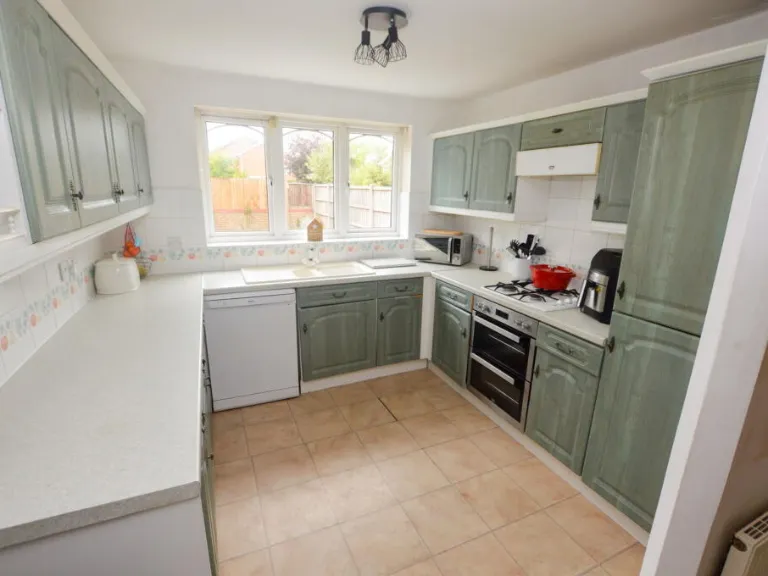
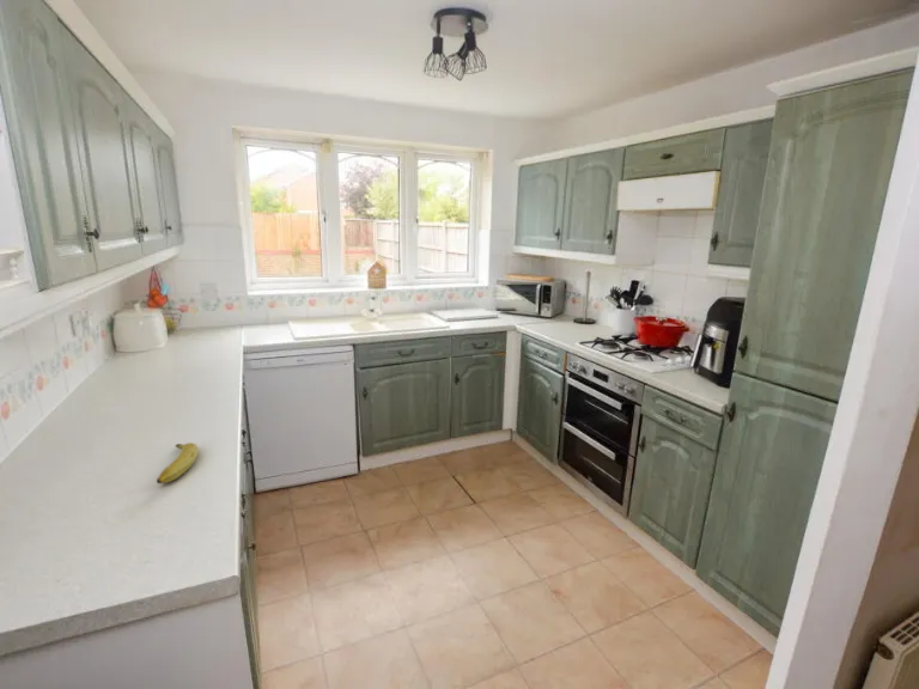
+ fruit [156,441,200,484]
